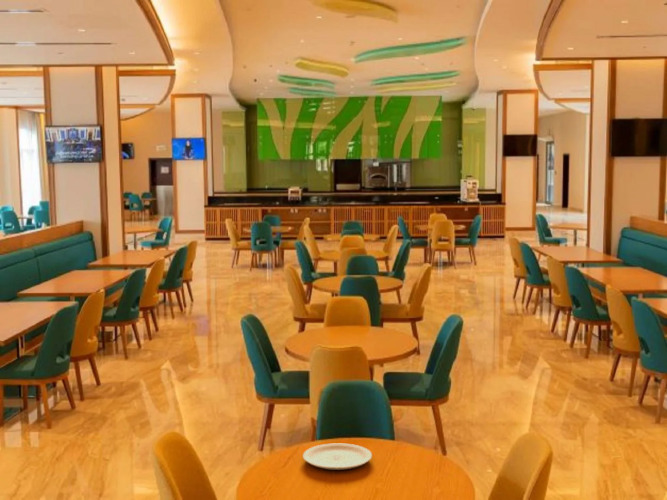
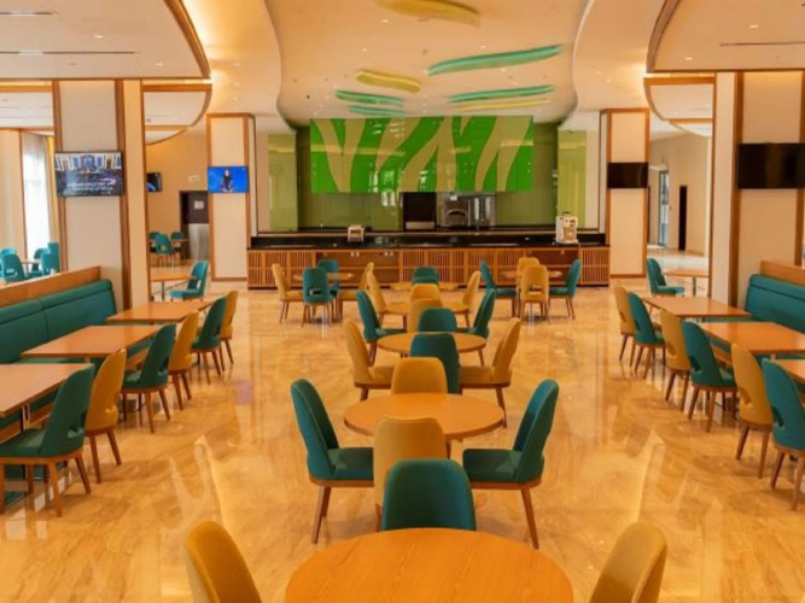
- plate [302,443,373,471]
